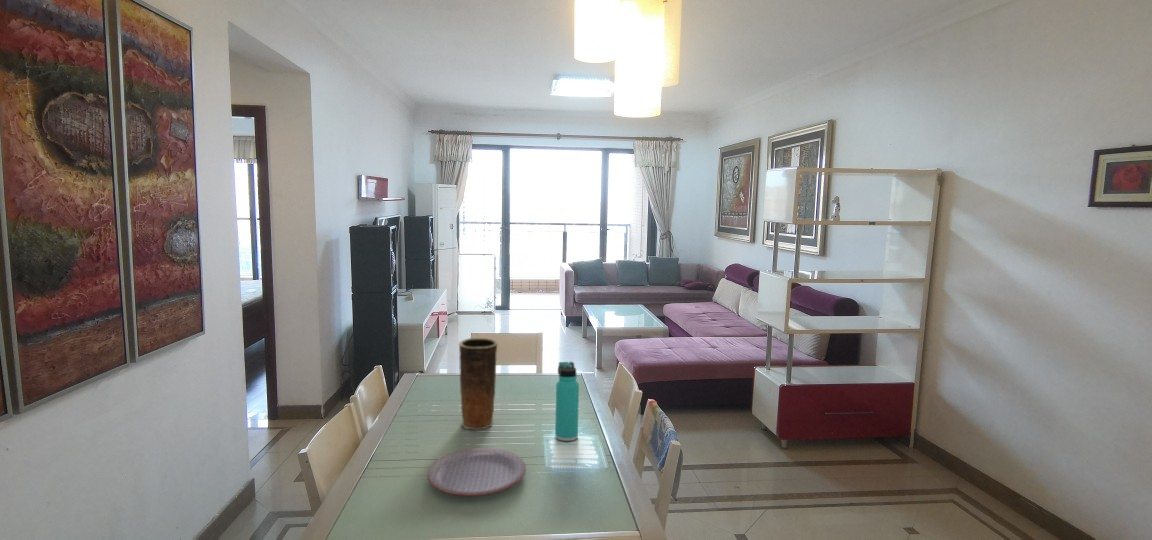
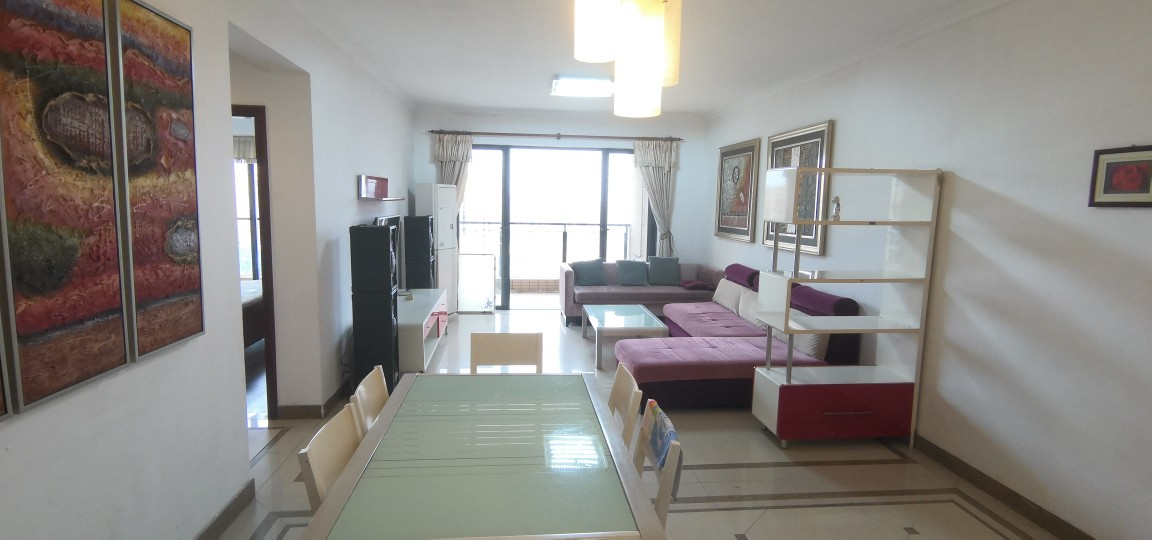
- thermos bottle [554,361,580,442]
- vase [458,337,499,431]
- plate [426,447,527,497]
